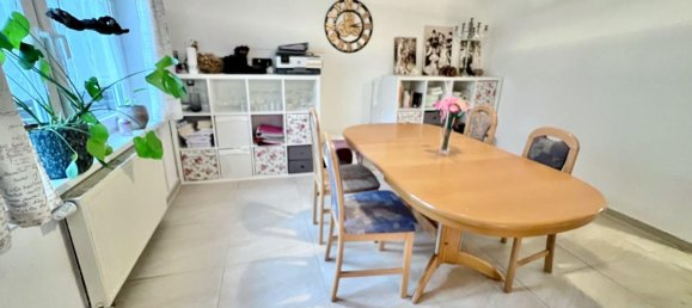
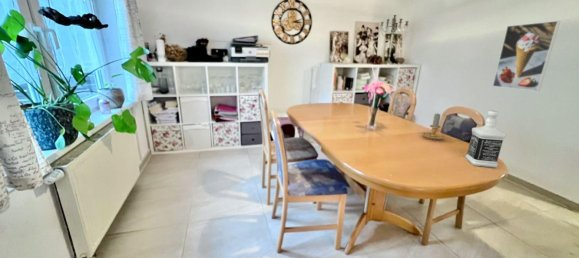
+ candle [421,113,446,141]
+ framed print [492,20,561,92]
+ bottle [464,110,507,169]
